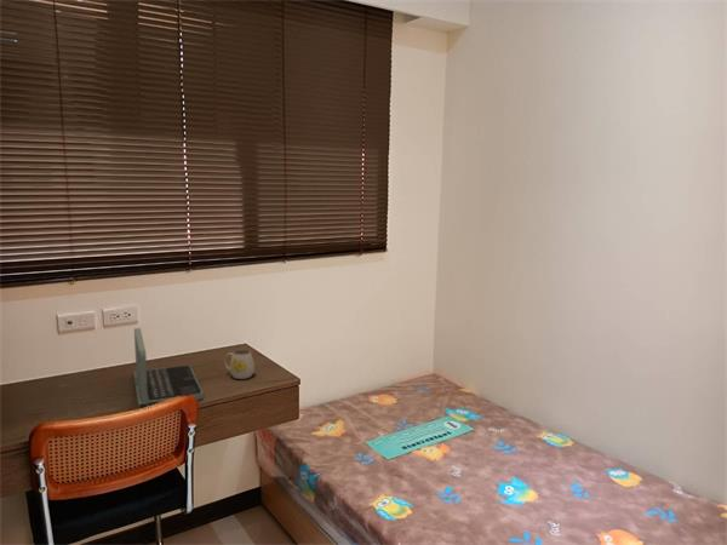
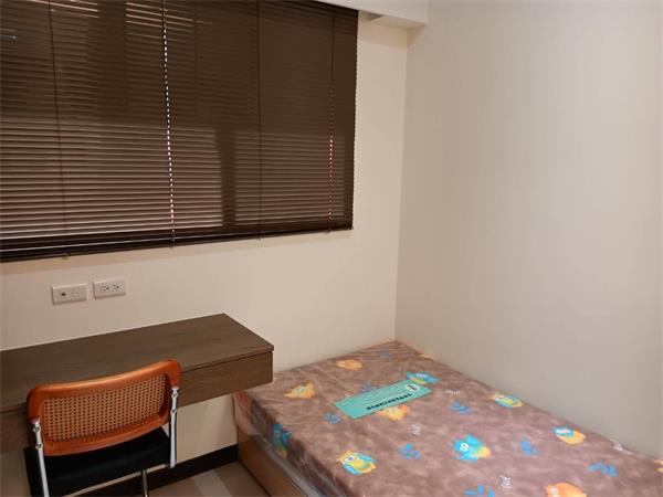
- mug [223,349,256,380]
- laptop [127,327,205,412]
